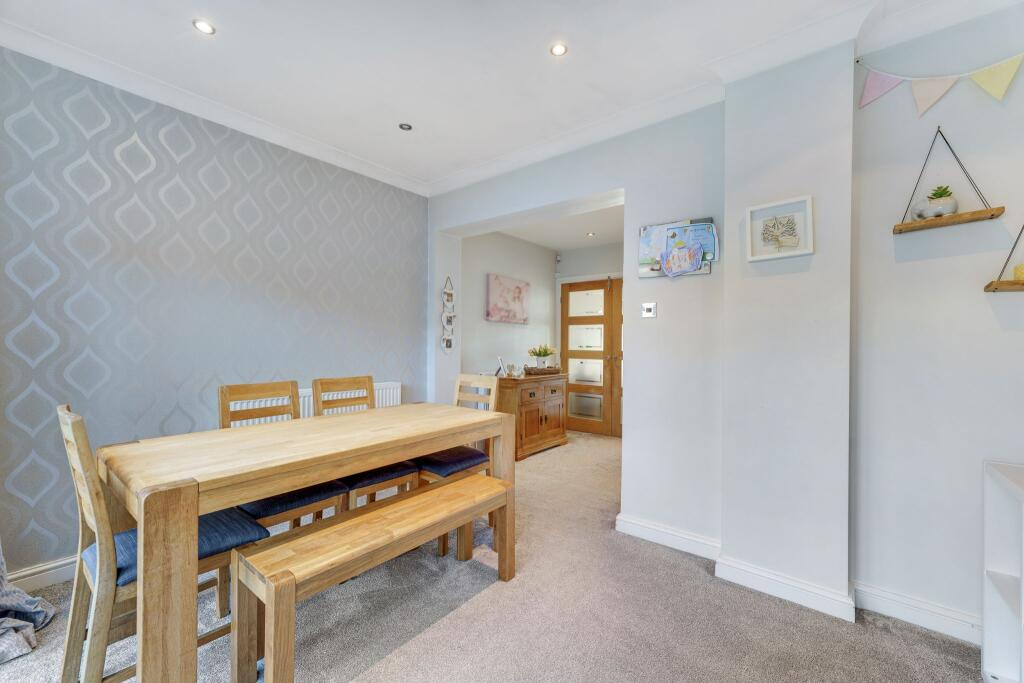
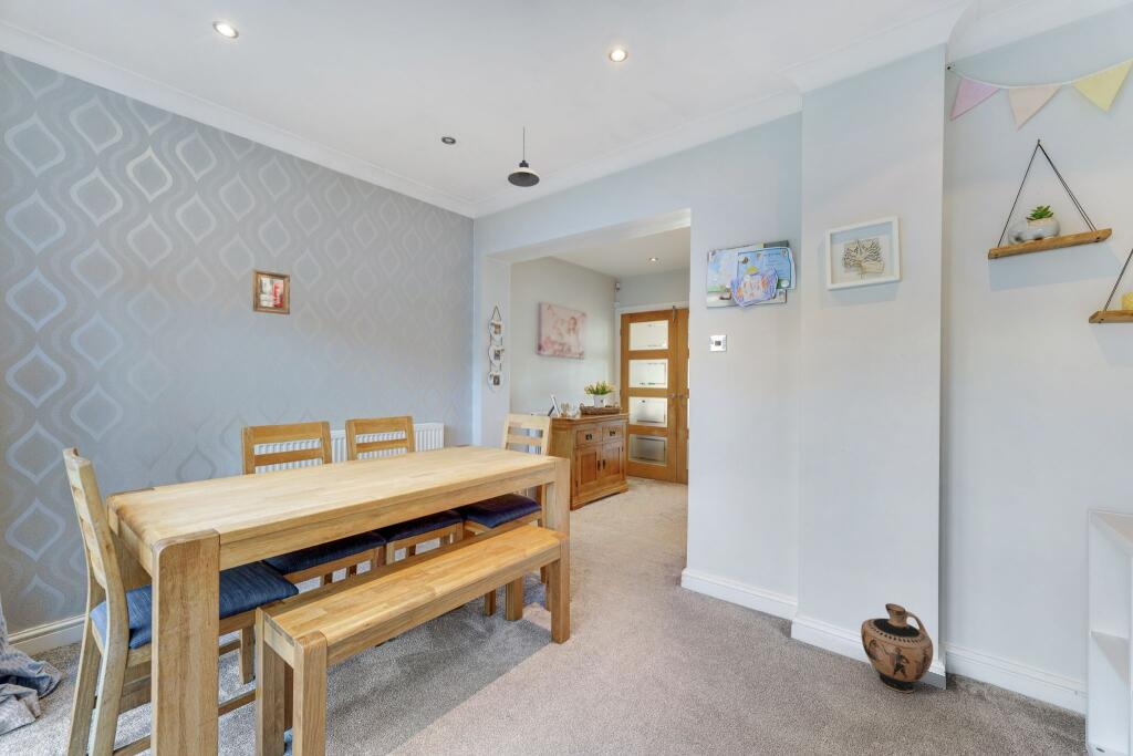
+ ceramic jug [860,602,934,694]
+ picture frame [252,269,291,315]
+ pendant light [507,126,541,188]
